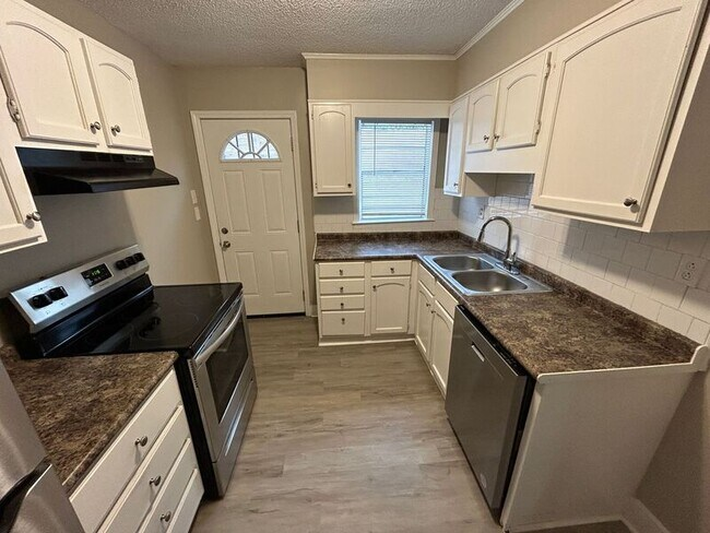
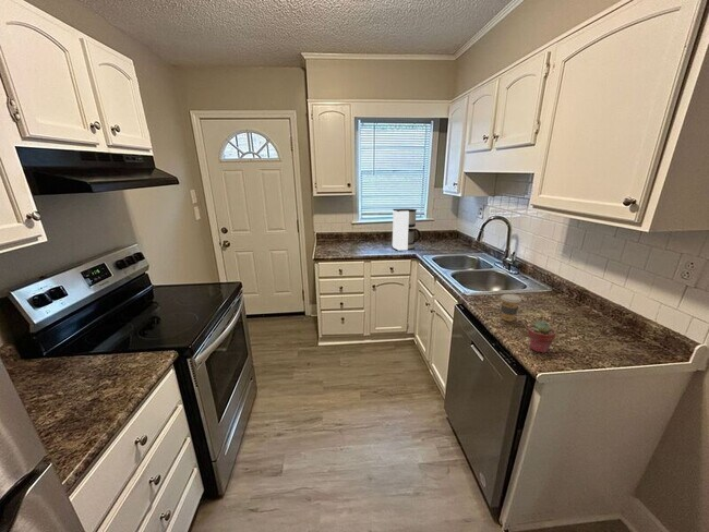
+ potted succulent [527,321,557,354]
+ coffee cup [500,293,522,323]
+ coffee maker [392,207,422,252]
